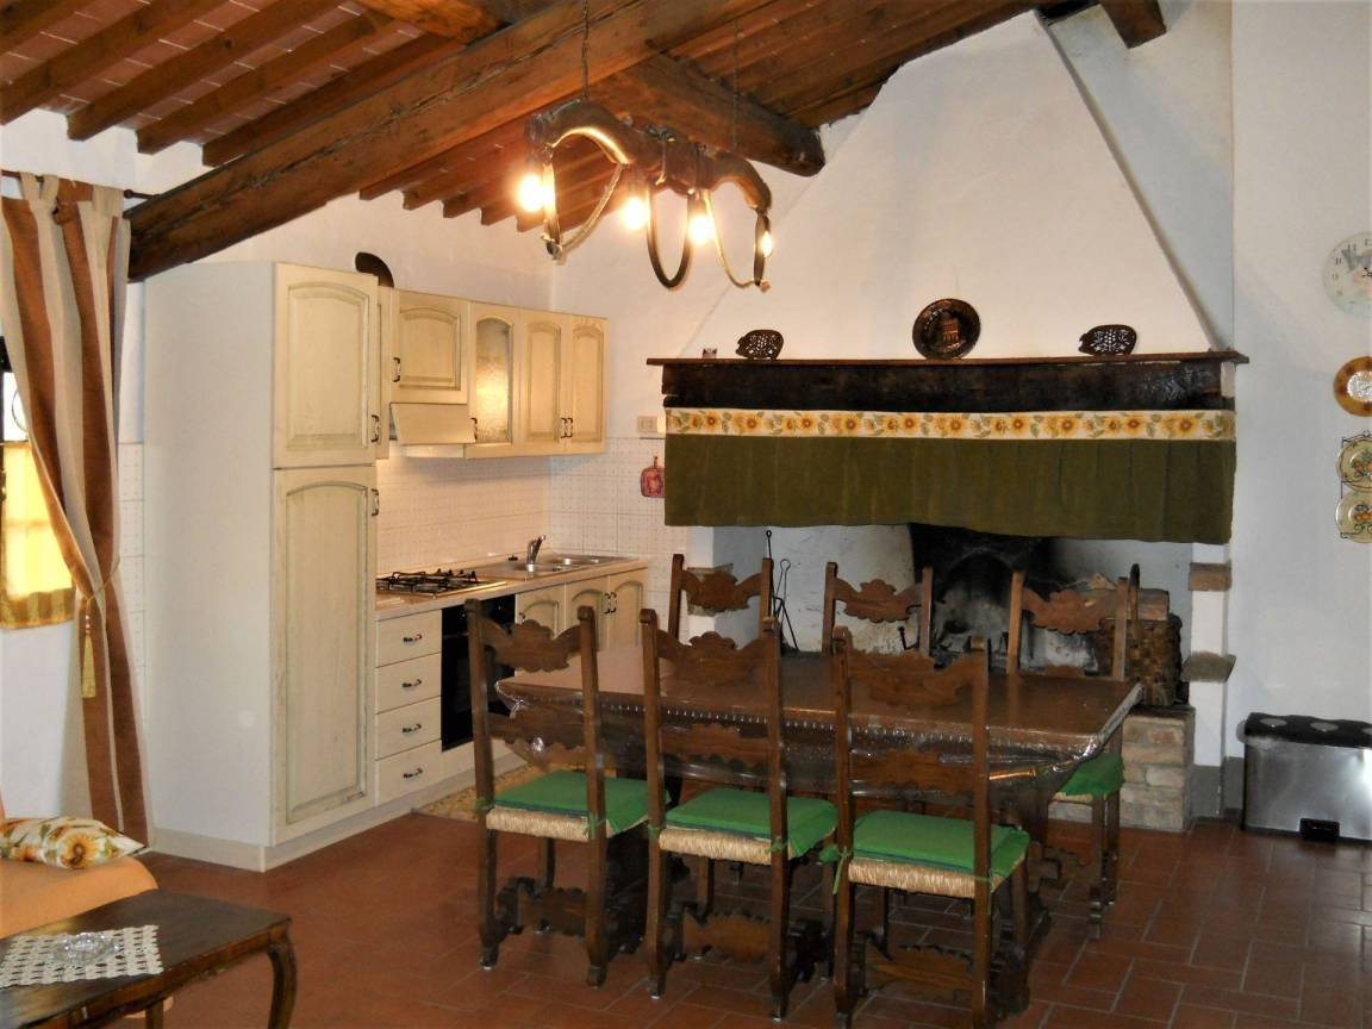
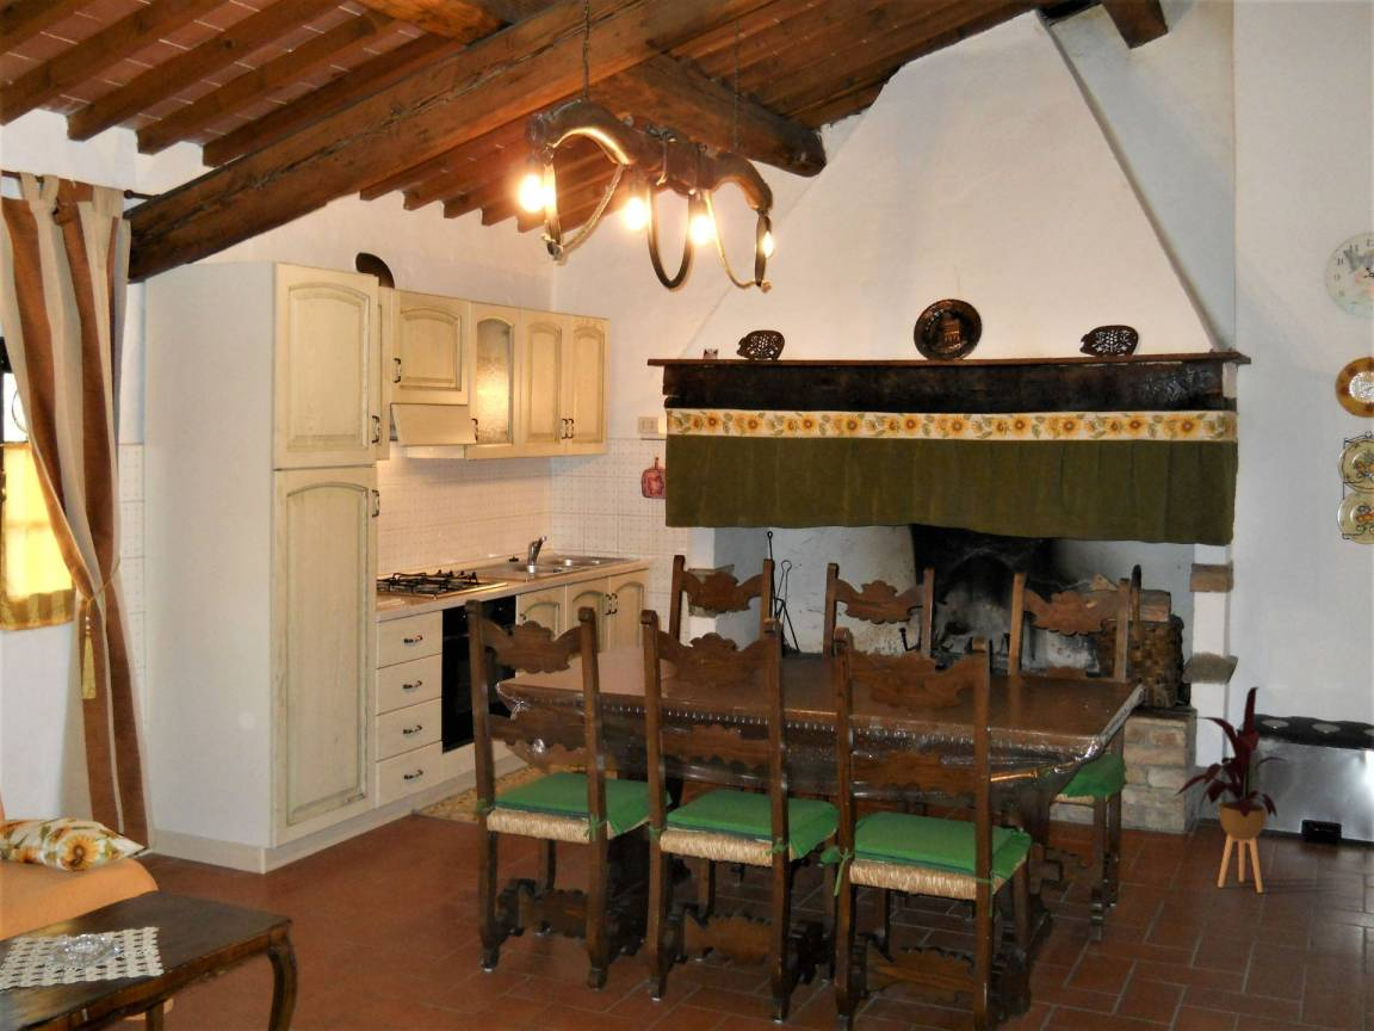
+ house plant [1174,685,1288,894]
